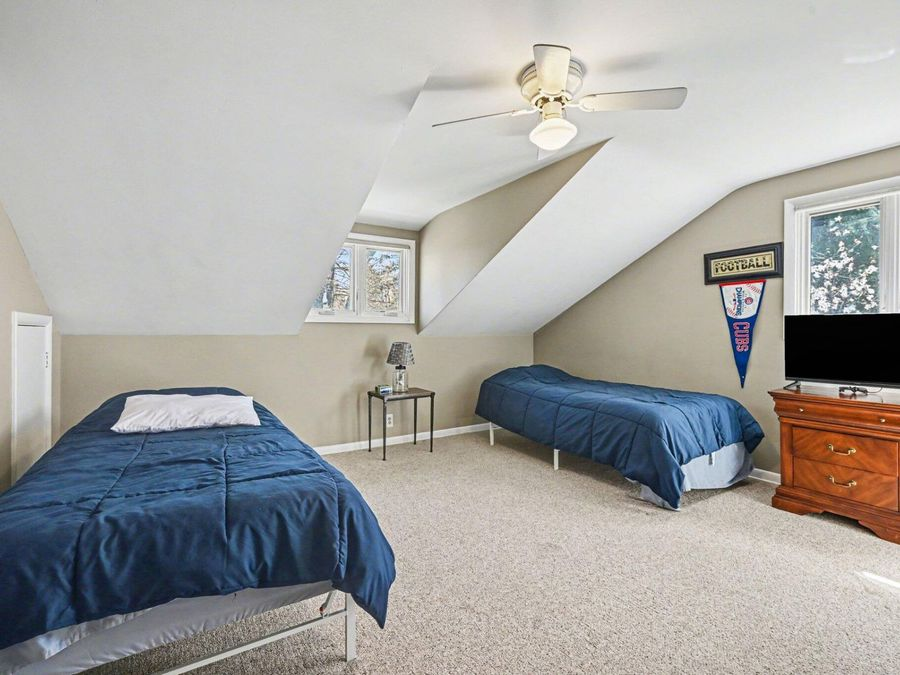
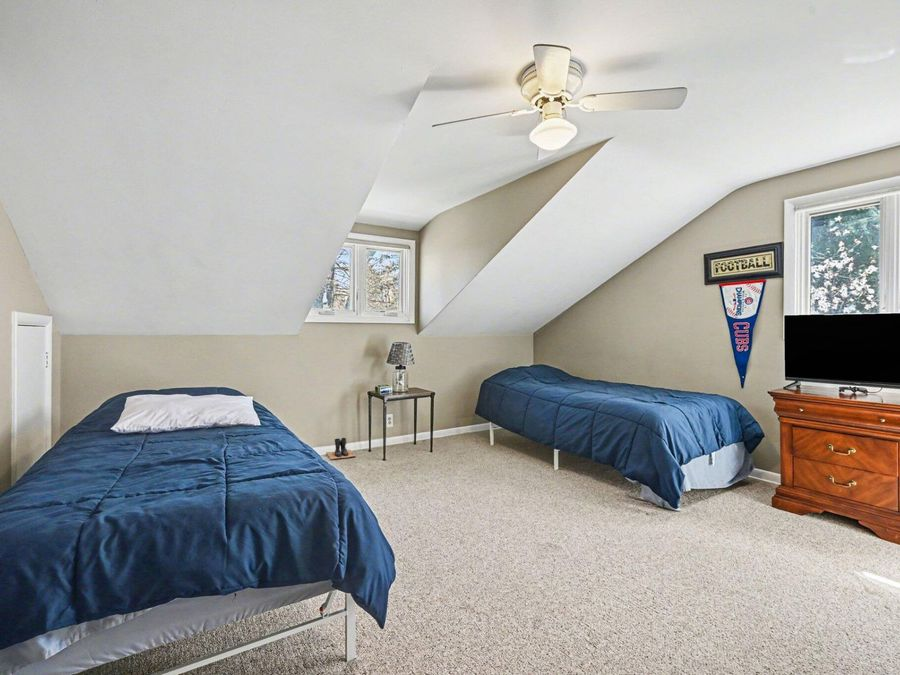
+ boots [325,437,356,460]
